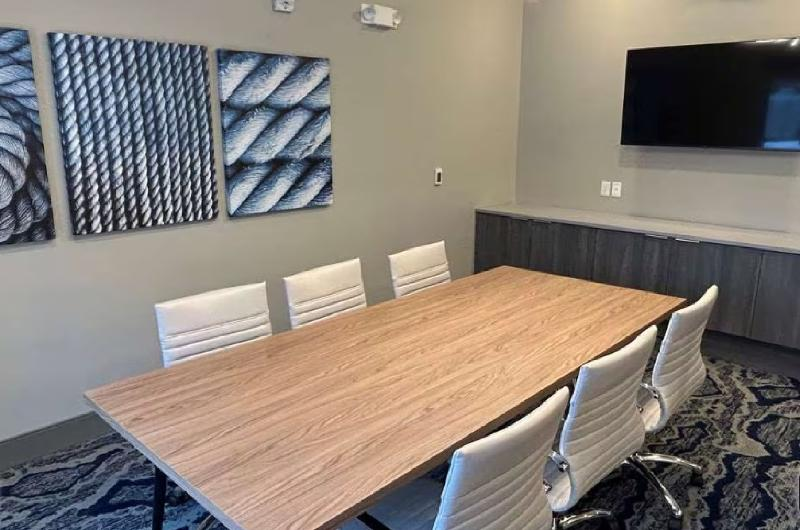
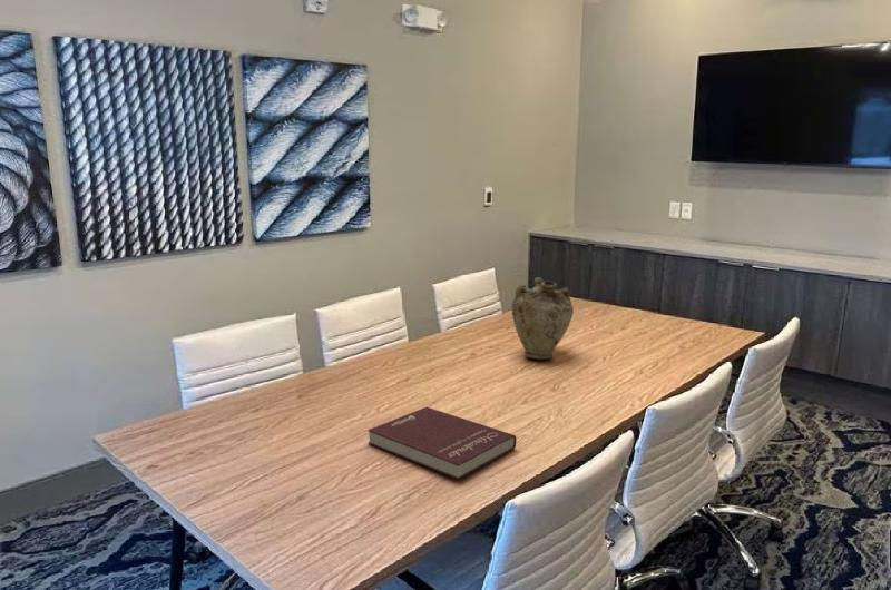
+ book [366,406,518,481]
+ vase [511,276,575,360]
